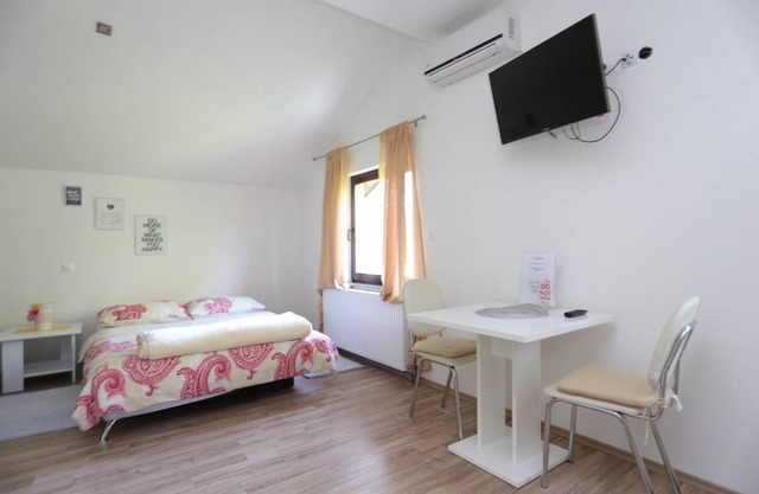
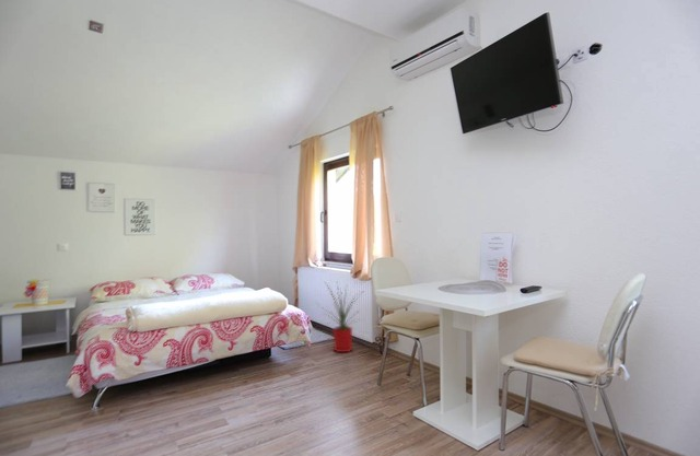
+ house plant [313,279,366,353]
